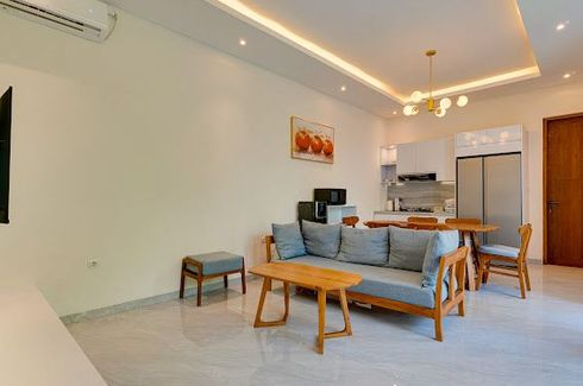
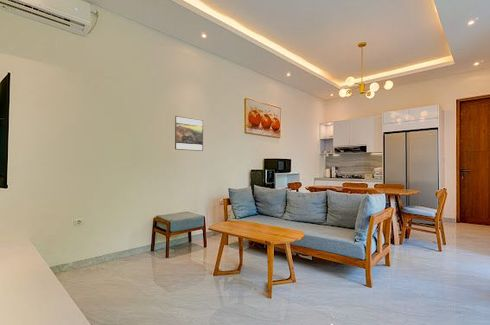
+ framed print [174,115,204,152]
